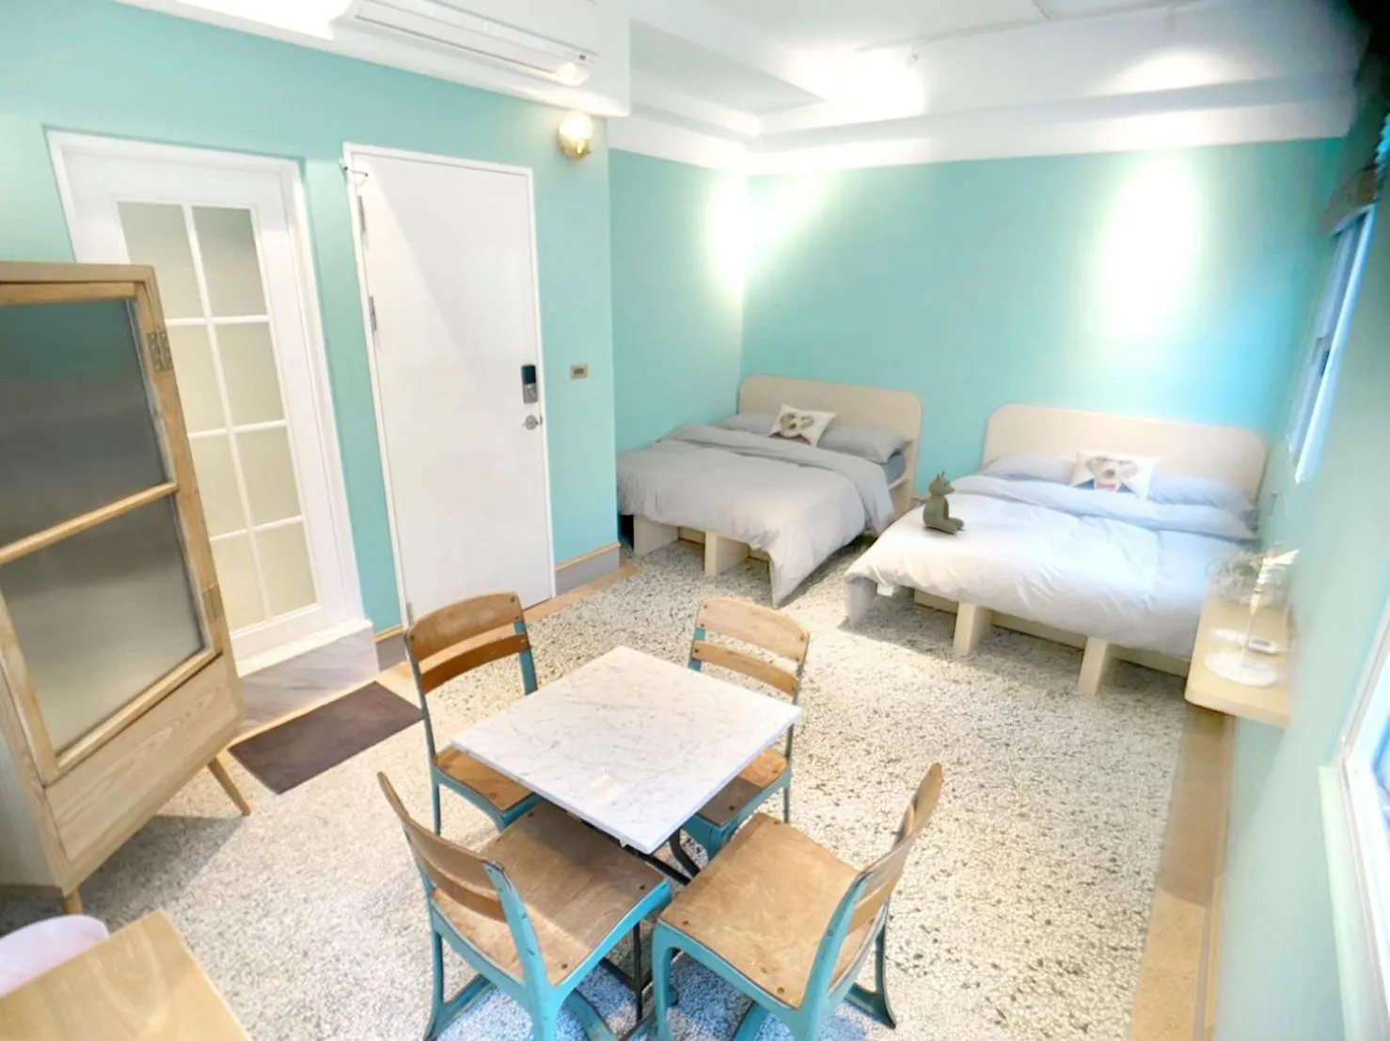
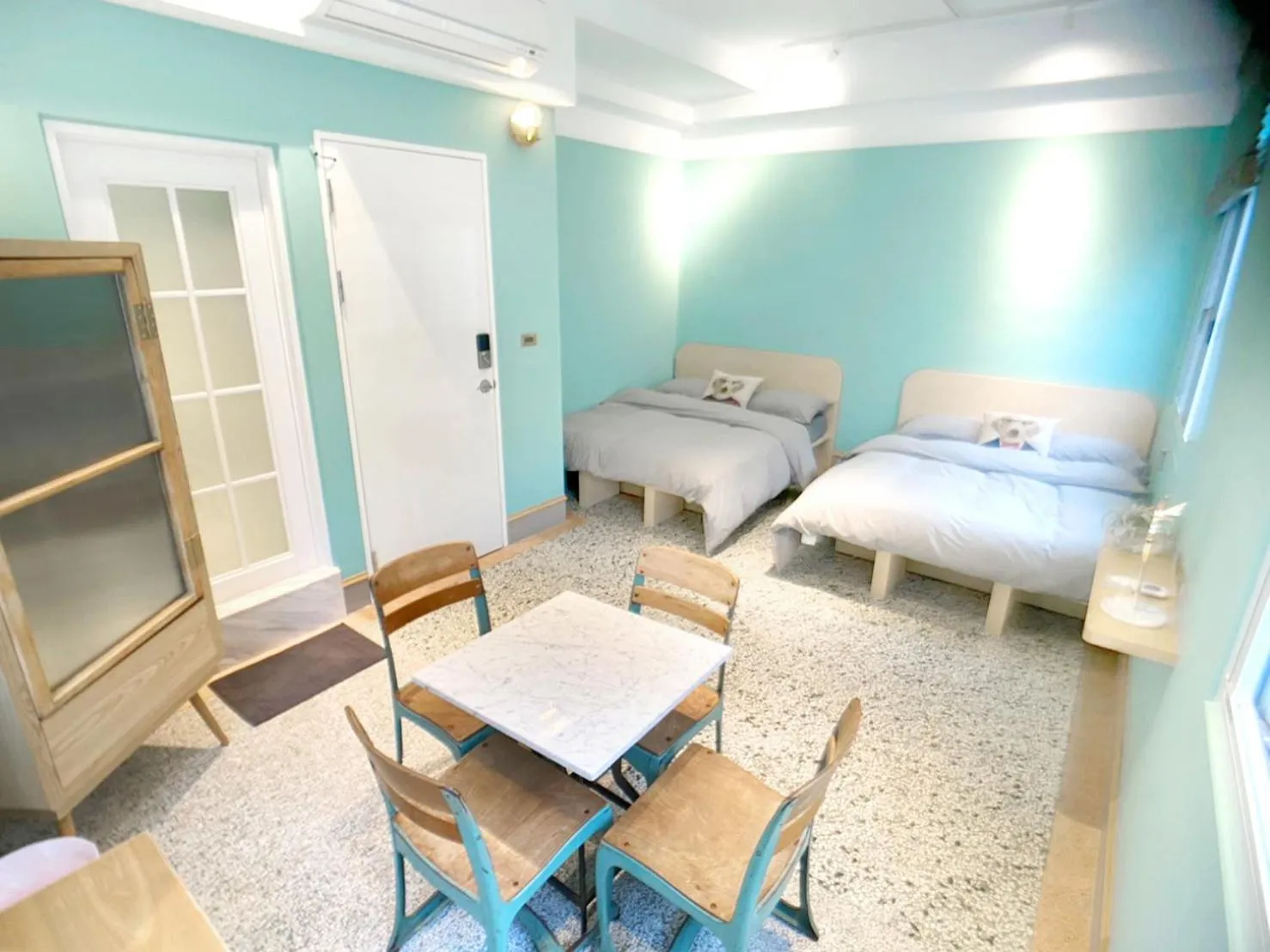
- stuffed bear [922,470,965,535]
